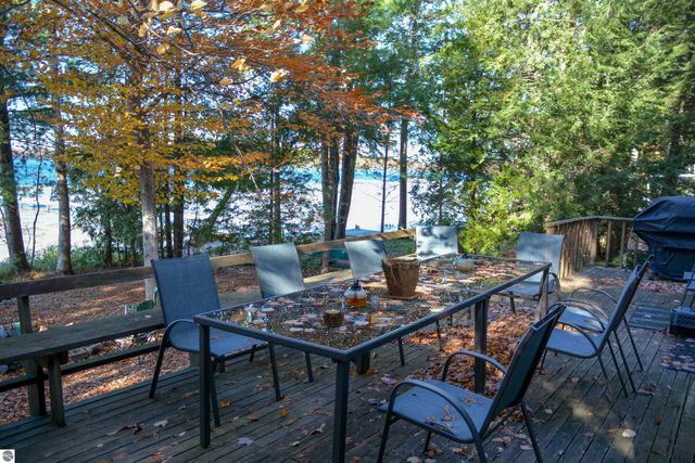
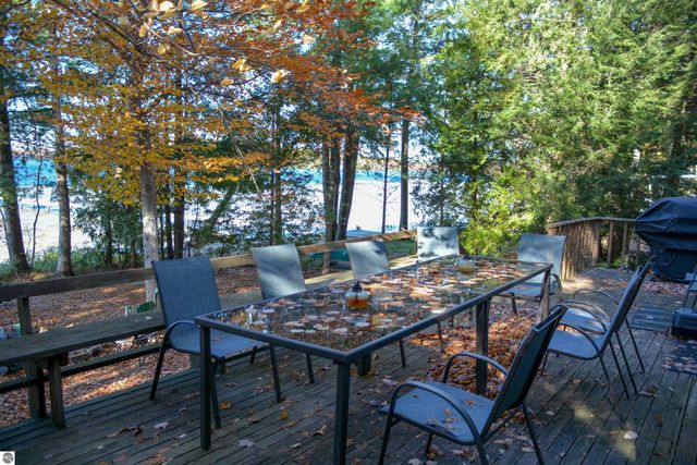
- candle [321,308,345,331]
- plant pot [377,257,425,300]
